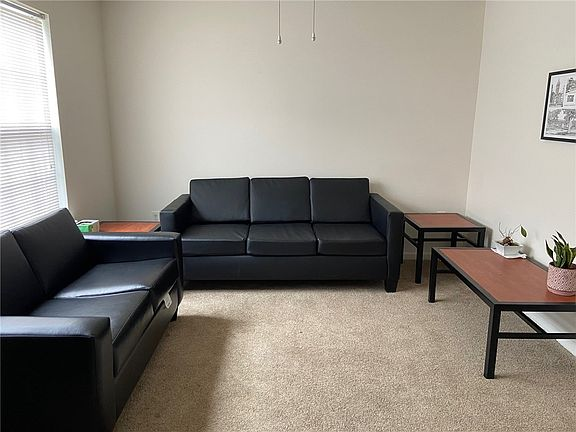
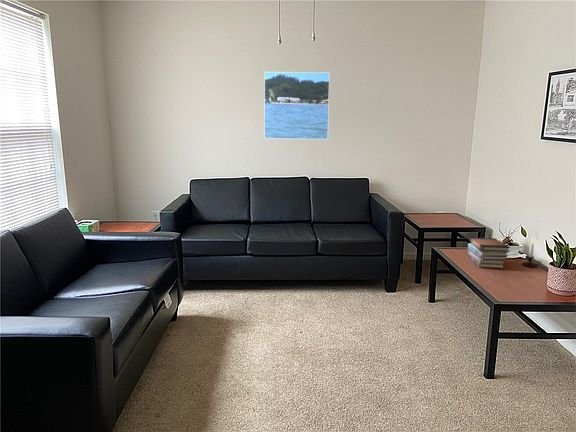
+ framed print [263,71,331,140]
+ book stack [467,237,511,269]
+ candle [521,236,543,268]
